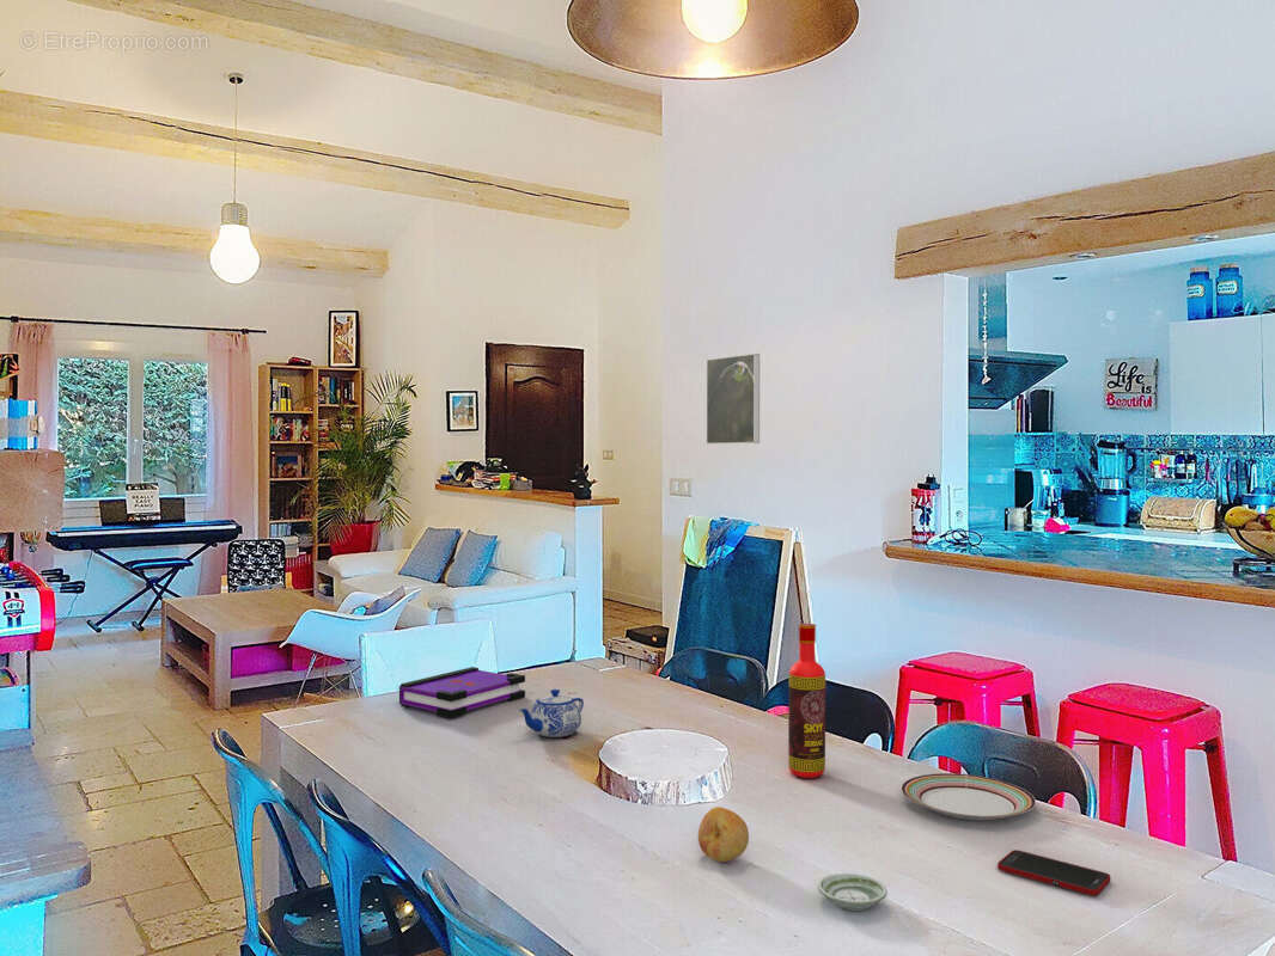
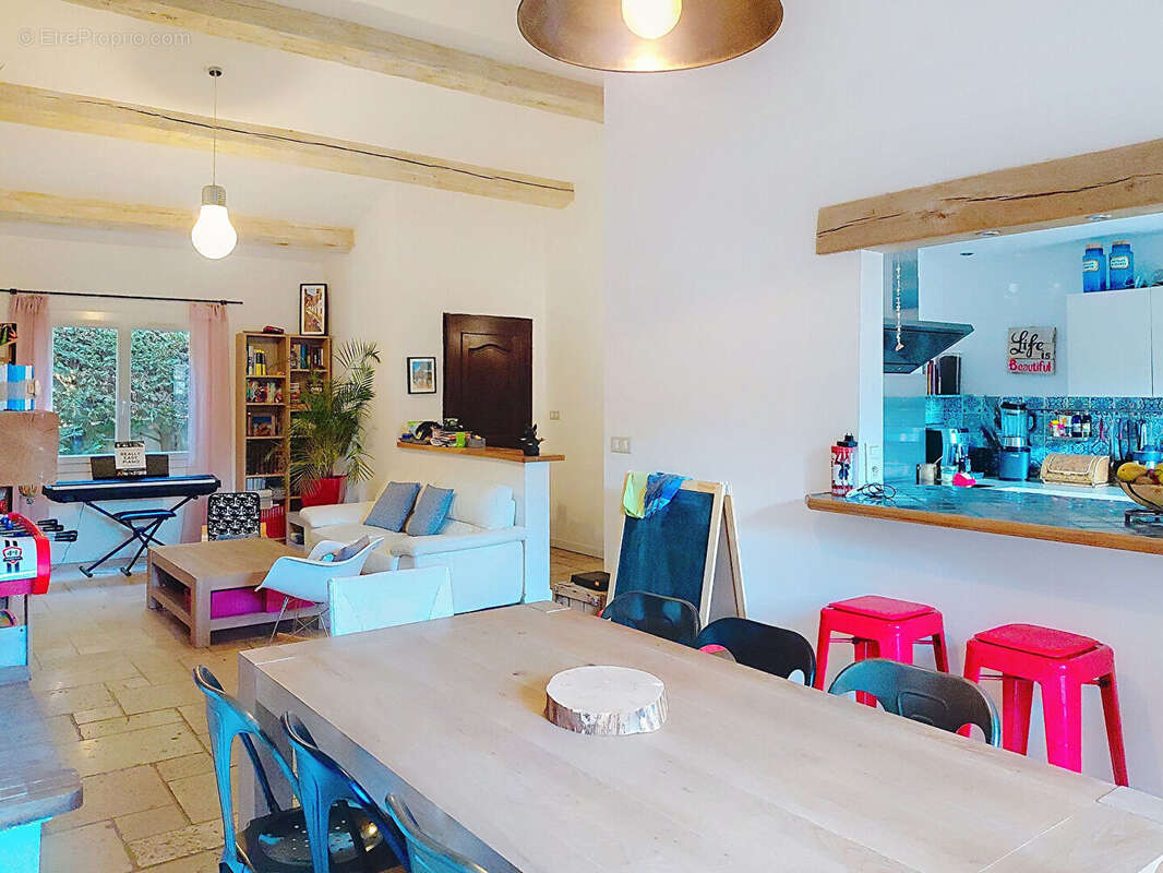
- plate [899,772,1037,822]
- bottle [787,623,826,779]
- fruit [697,805,750,863]
- cell phone [996,848,1111,897]
- board game [398,666,526,719]
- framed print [706,353,761,446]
- teapot [518,688,585,739]
- saucer [817,872,889,912]
